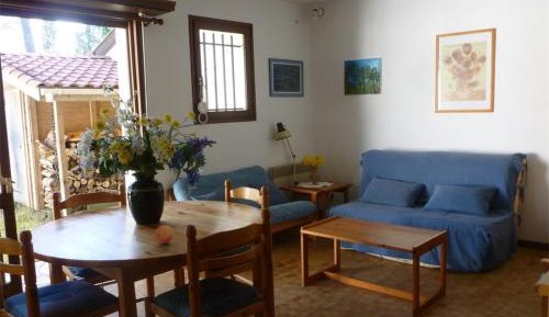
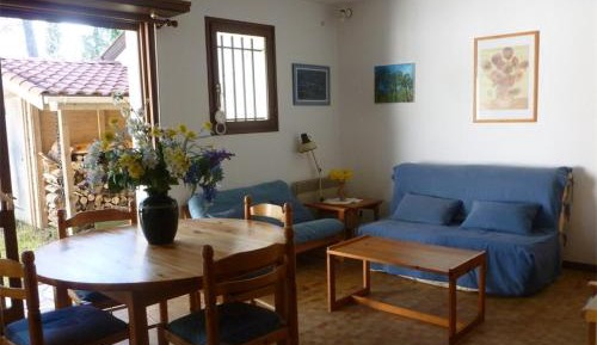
- fruit [155,225,175,245]
